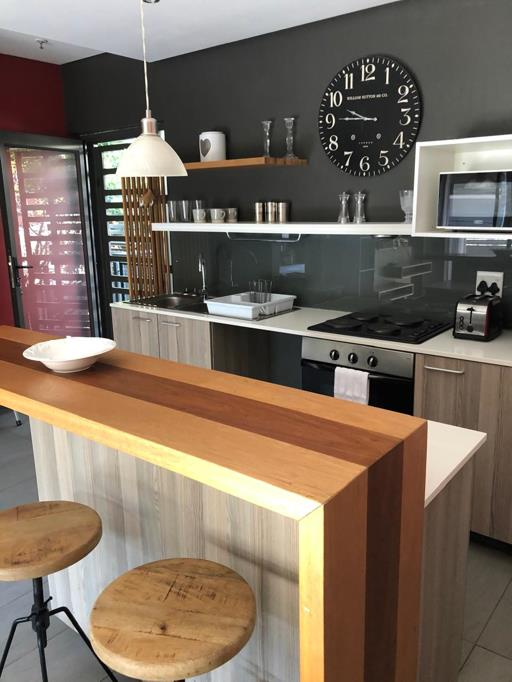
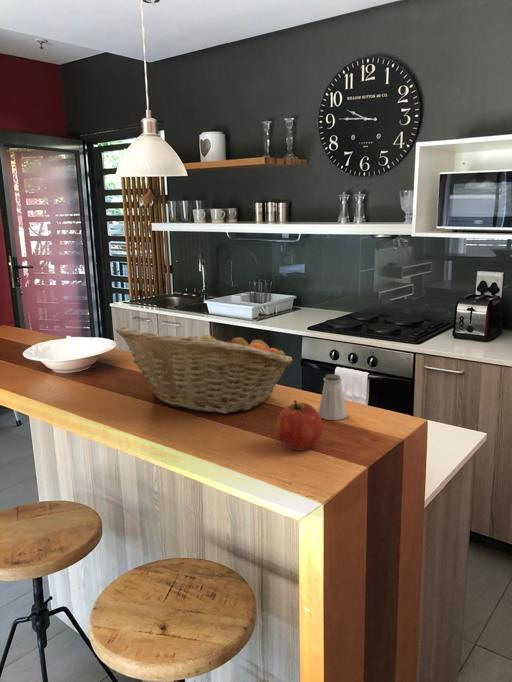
+ apple [276,399,323,451]
+ saltshaker [318,373,348,421]
+ fruit basket [114,326,294,415]
